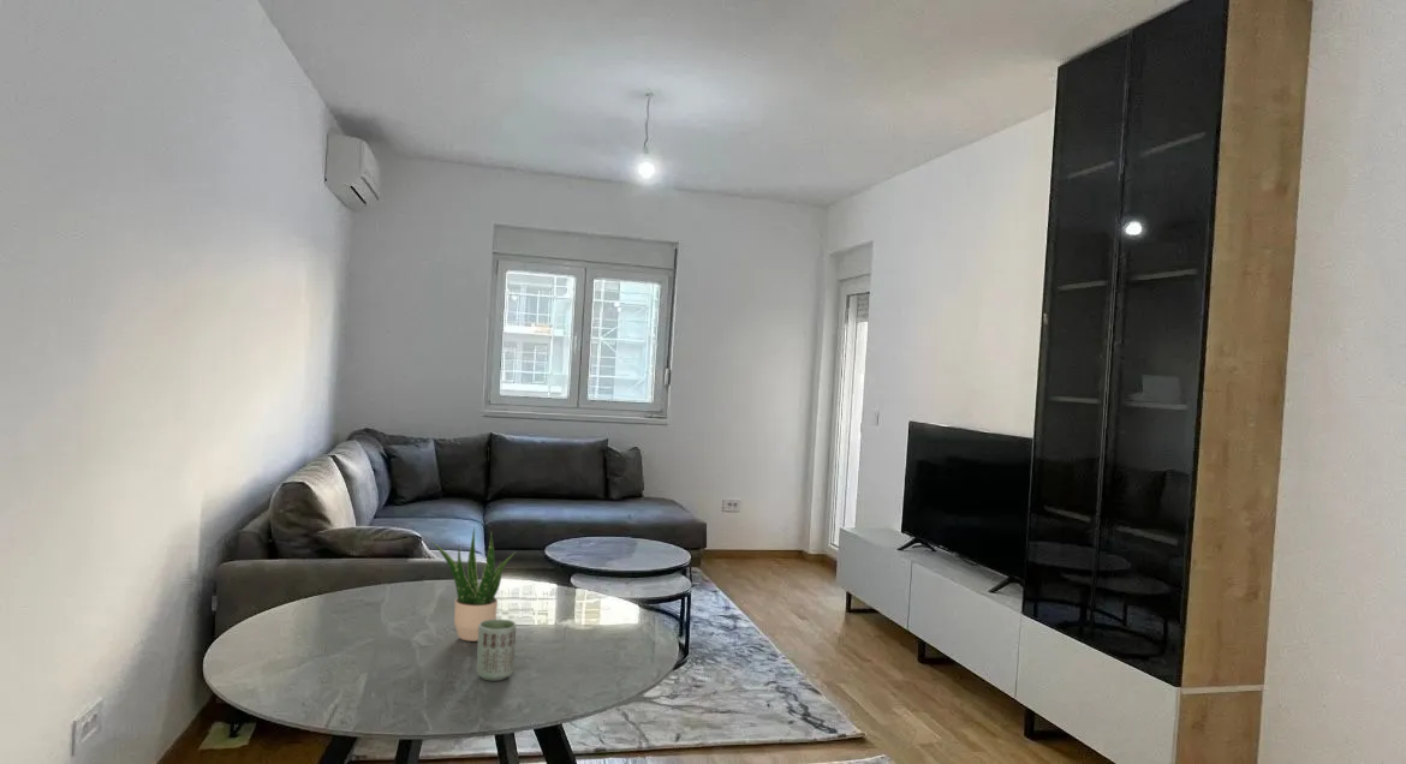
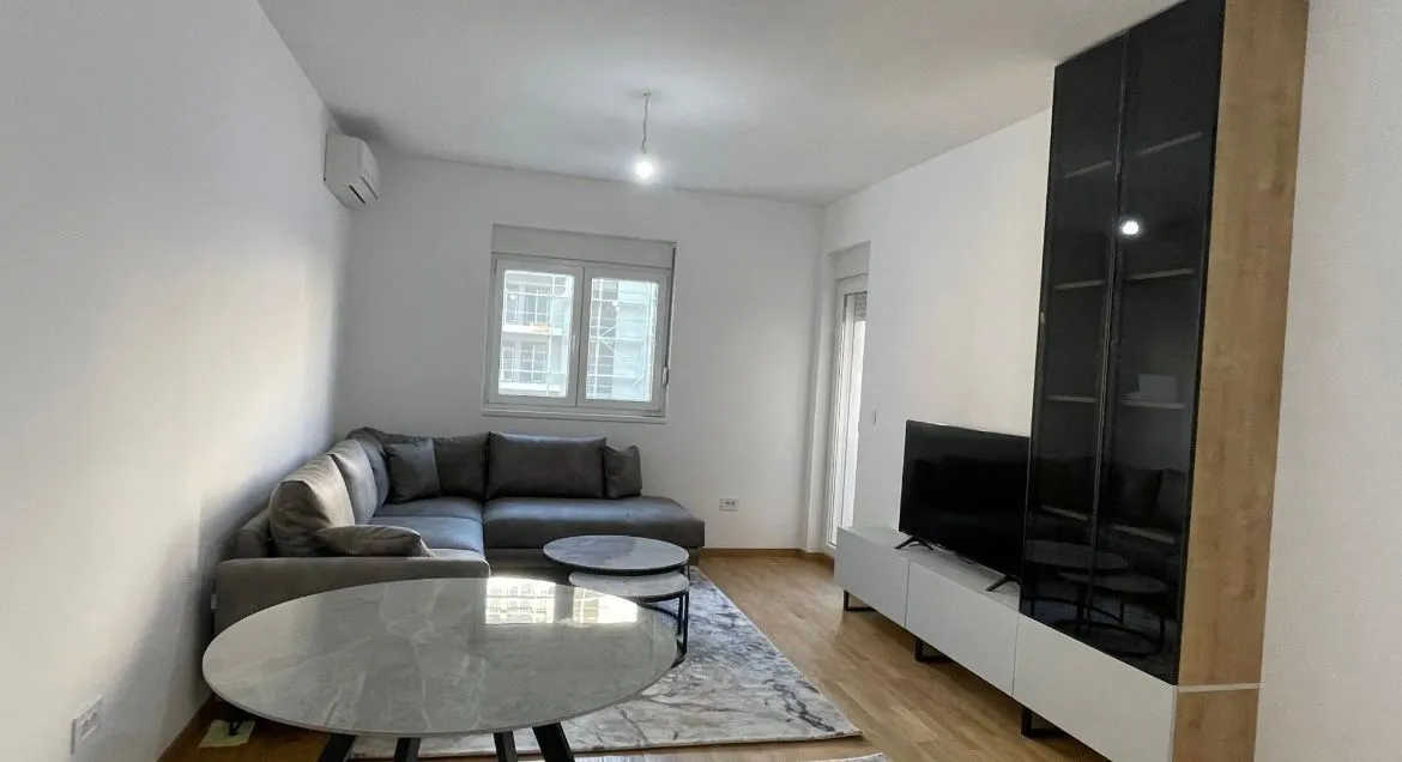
- potted plant [430,526,518,643]
- cup [476,617,517,682]
